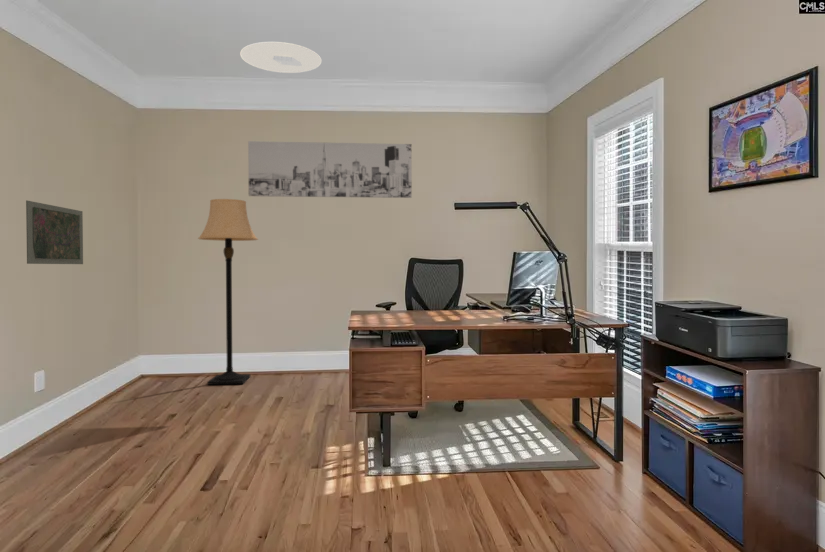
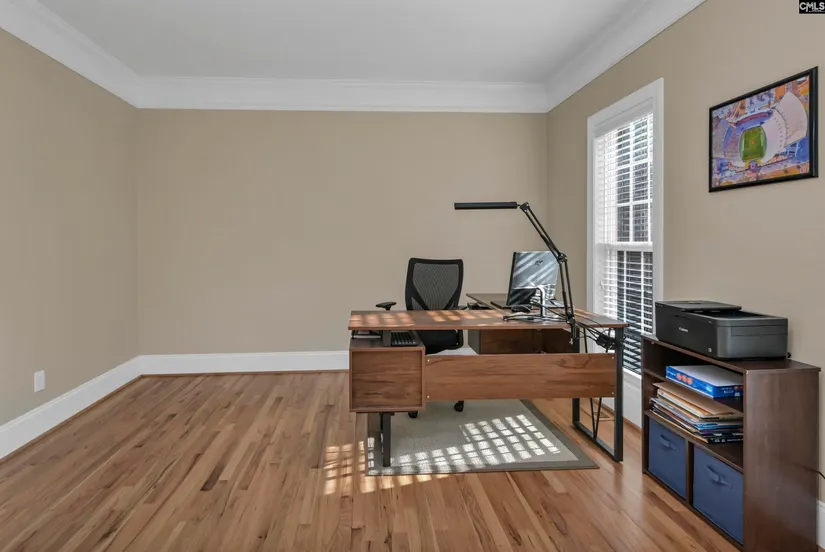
- lamp [197,198,259,386]
- road map [25,200,84,265]
- wall art [247,140,413,199]
- ceiling light [239,41,323,74]
